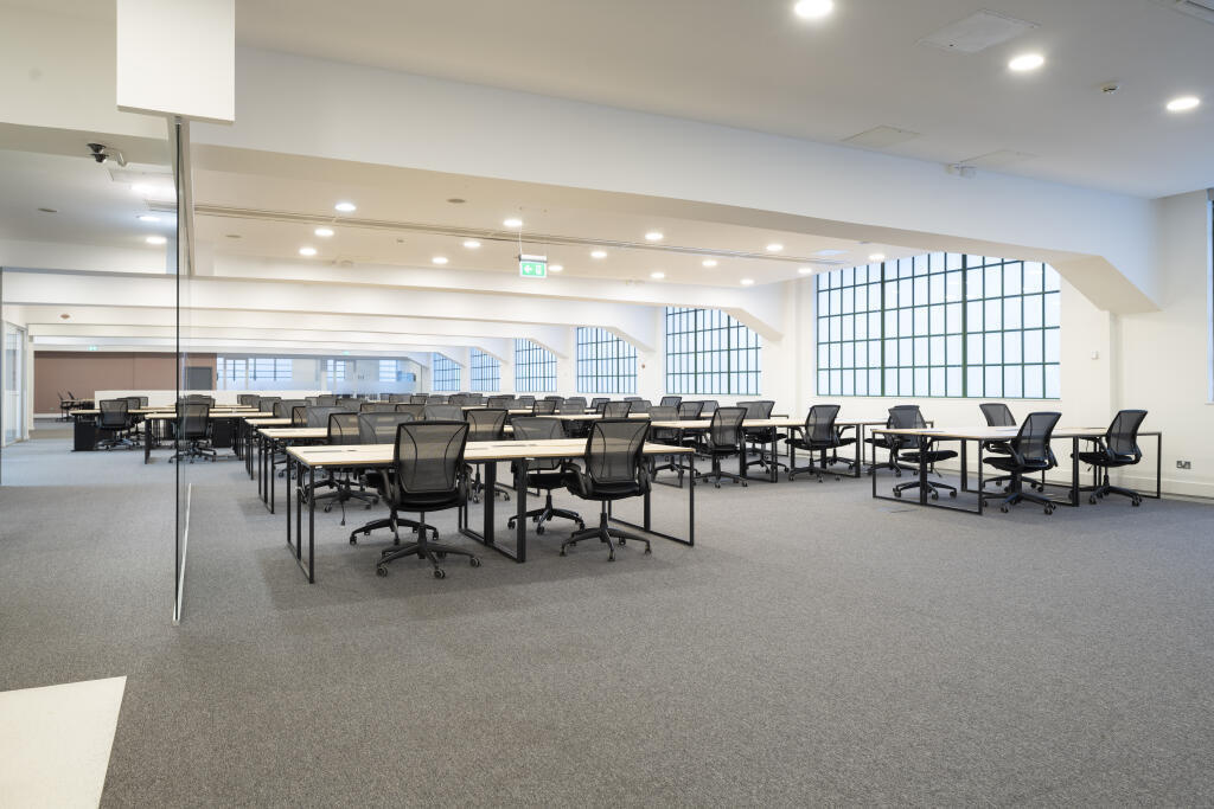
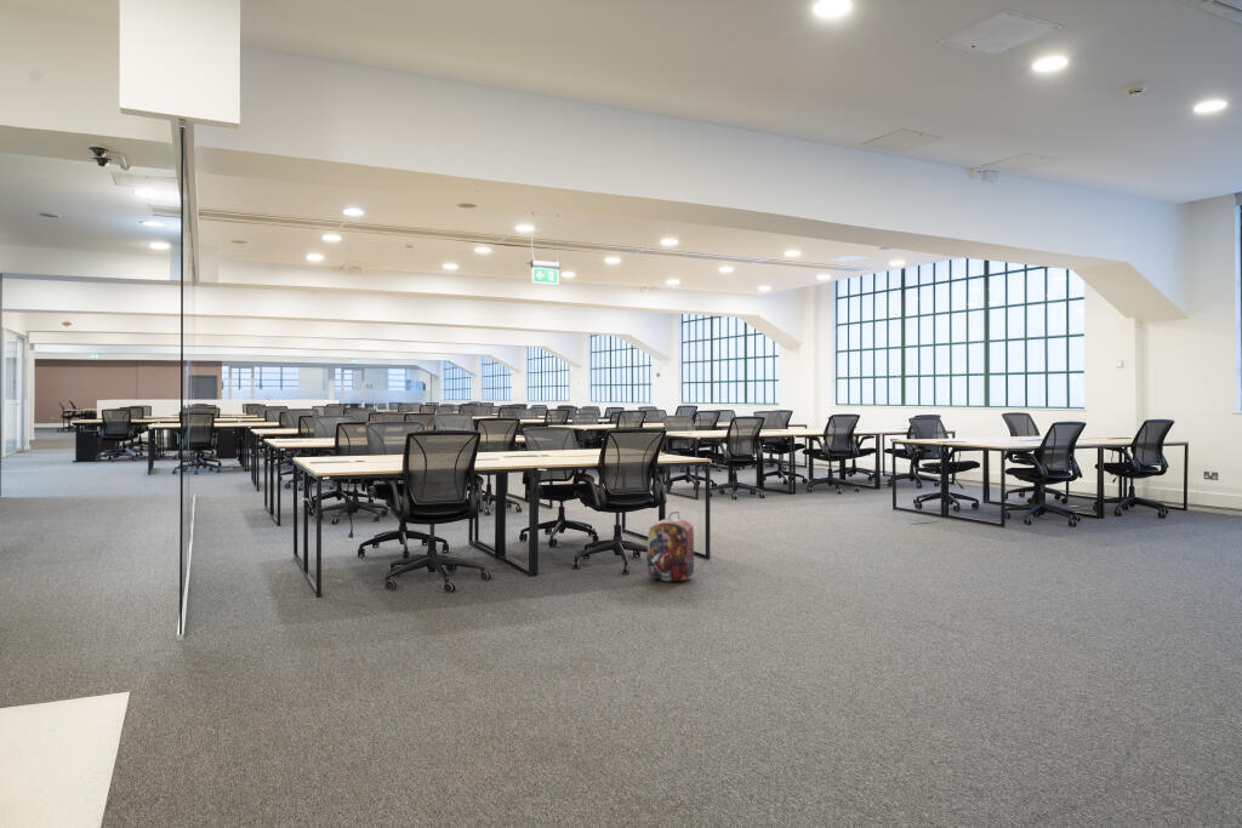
+ backpack [645,510,696,583]
